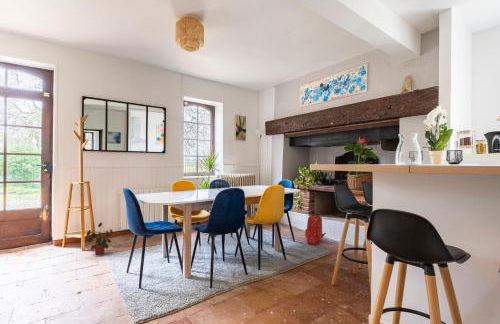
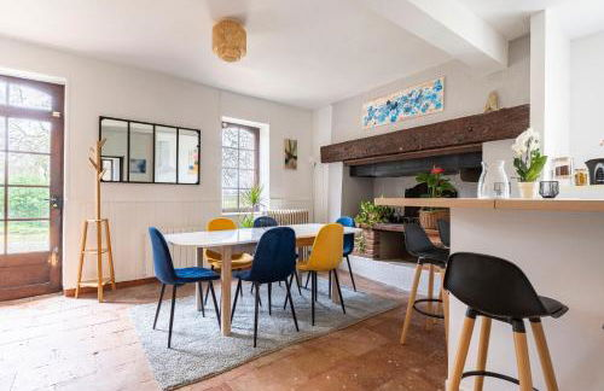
- backpack [304,213,327,246]
- potted plant [84,222,114,256]
